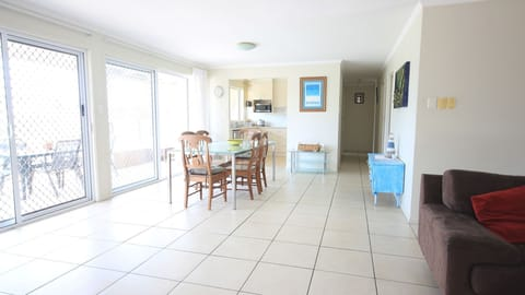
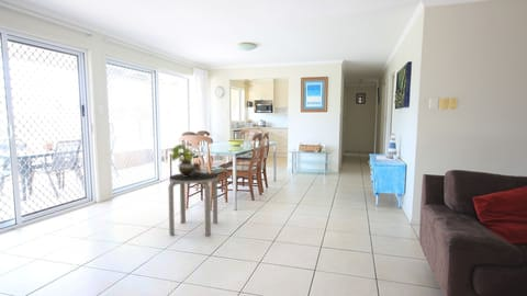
+ potted plant [170,141,202,177]
+ side table [168,171,220,237]
